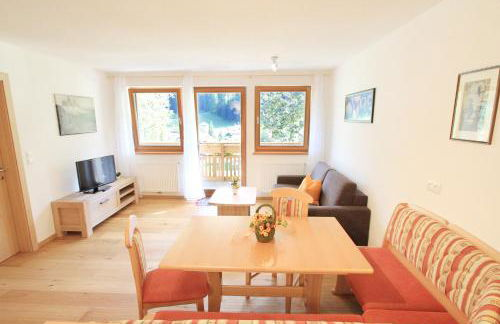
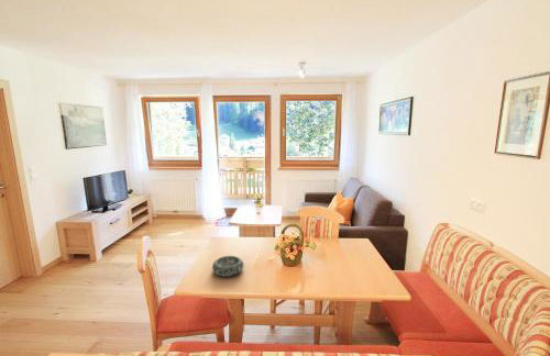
+ decorative bowl [211,255,244,277]
